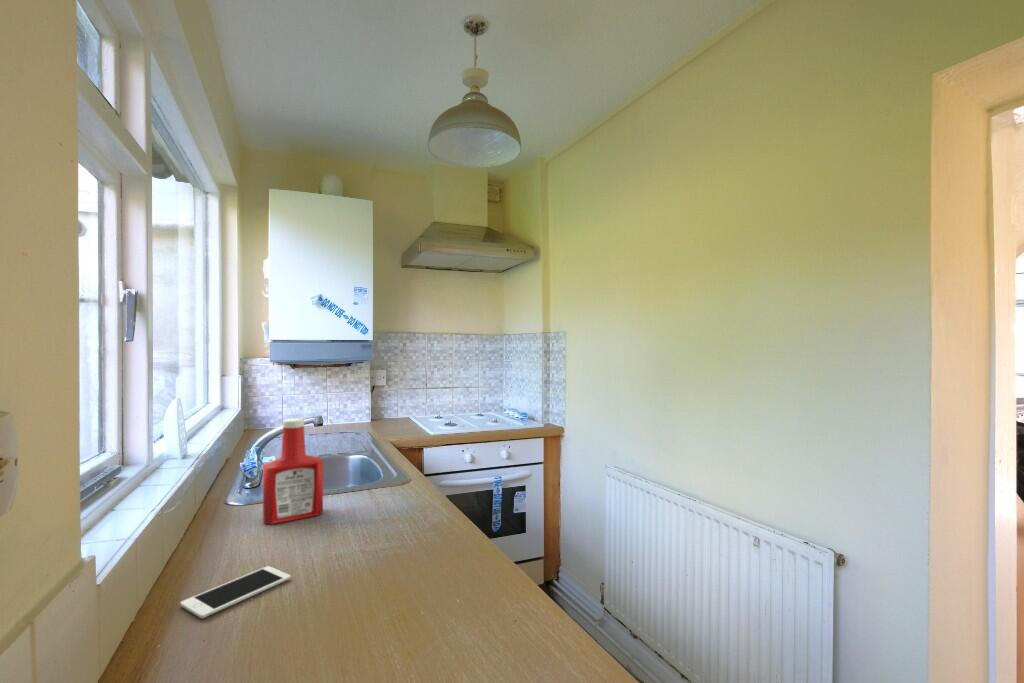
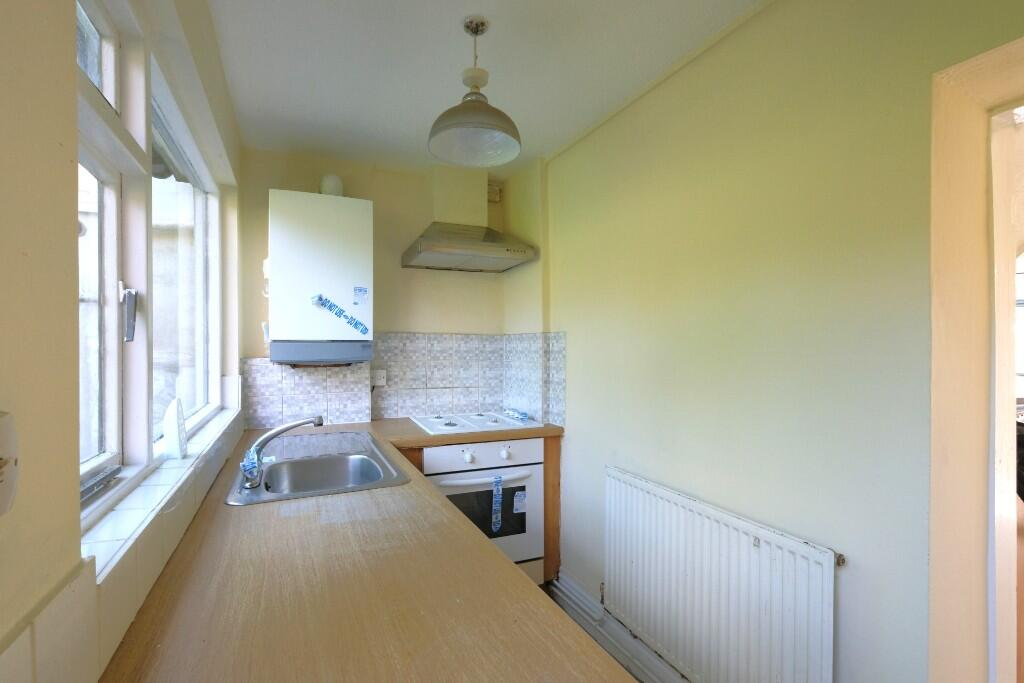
- soap bottle [262,417,324,525]
- cell phone [179,565,291,619]
